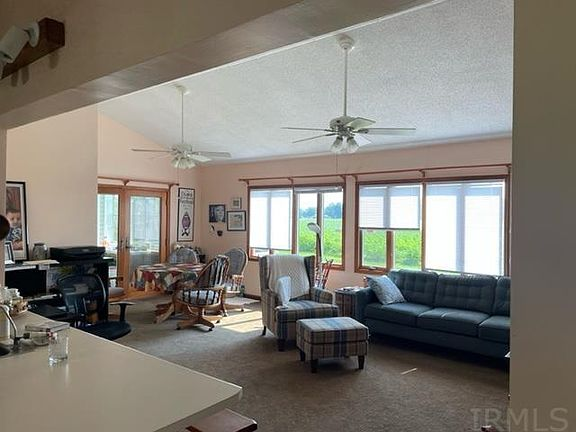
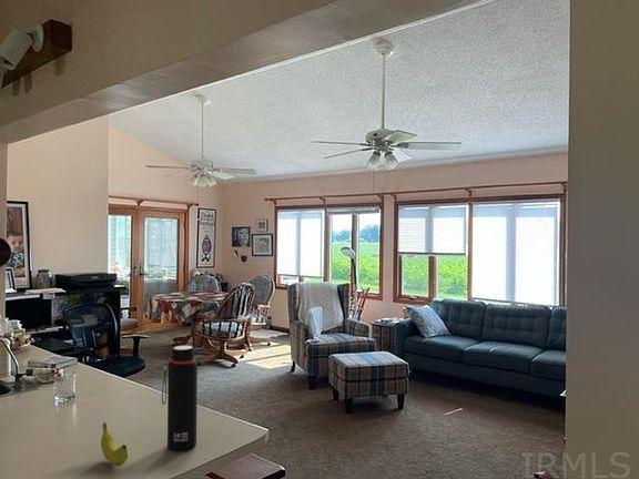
+ banana [100,421,129,467]
+ water bottle [161,345,199,452]
